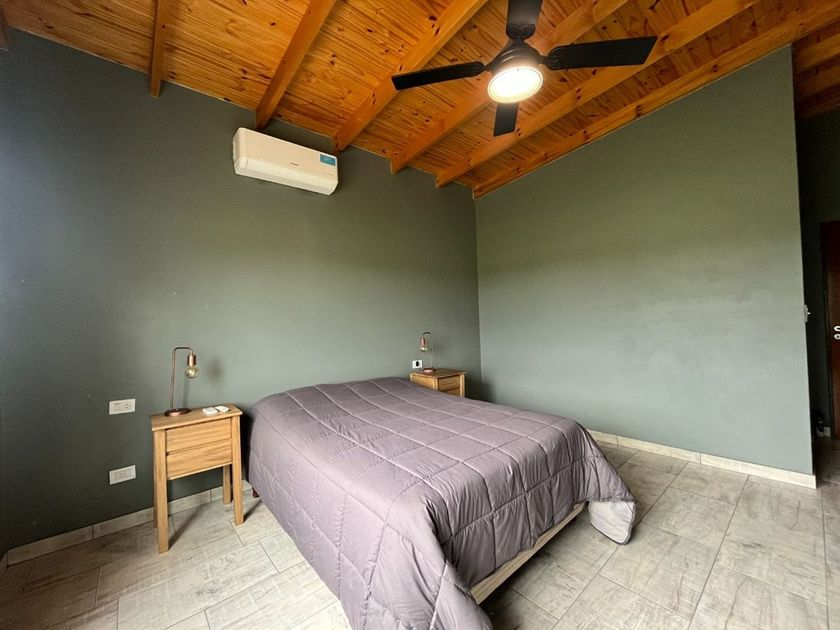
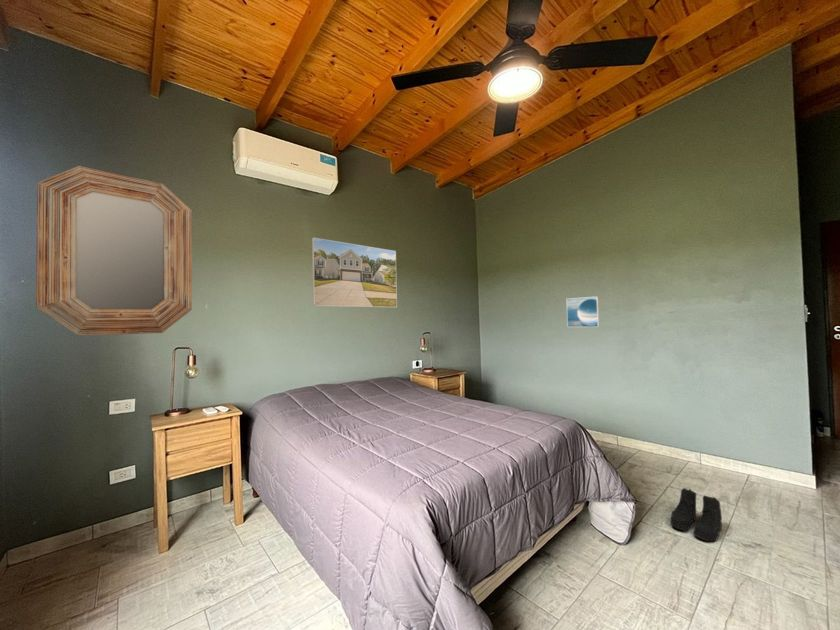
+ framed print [311,237,398,308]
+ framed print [565,295,600,328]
+ home mirror [35,165,193,336]
+ boots [669,487,723,543]
